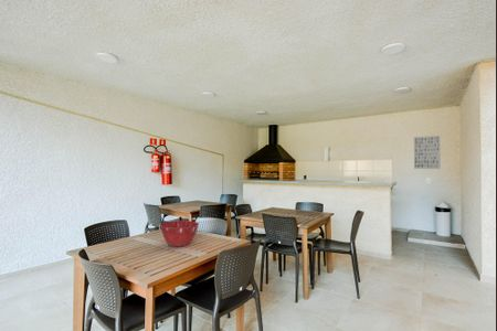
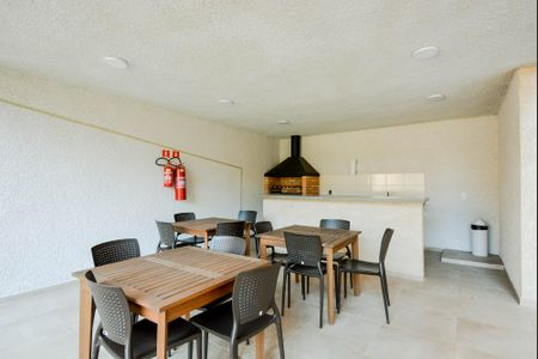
- wall art [413,135,442,170]
- mixing bowl [159,220,200,247]
